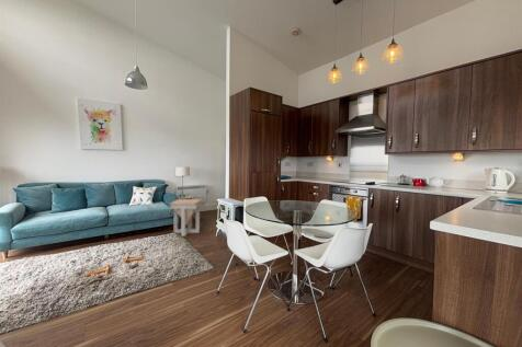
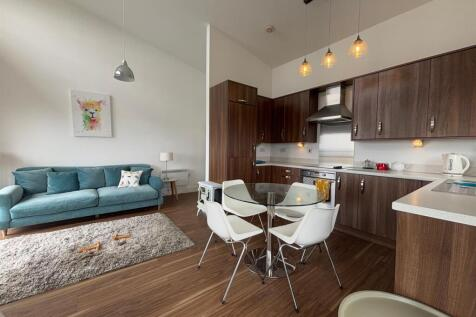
- side table [169,198,203,238]
